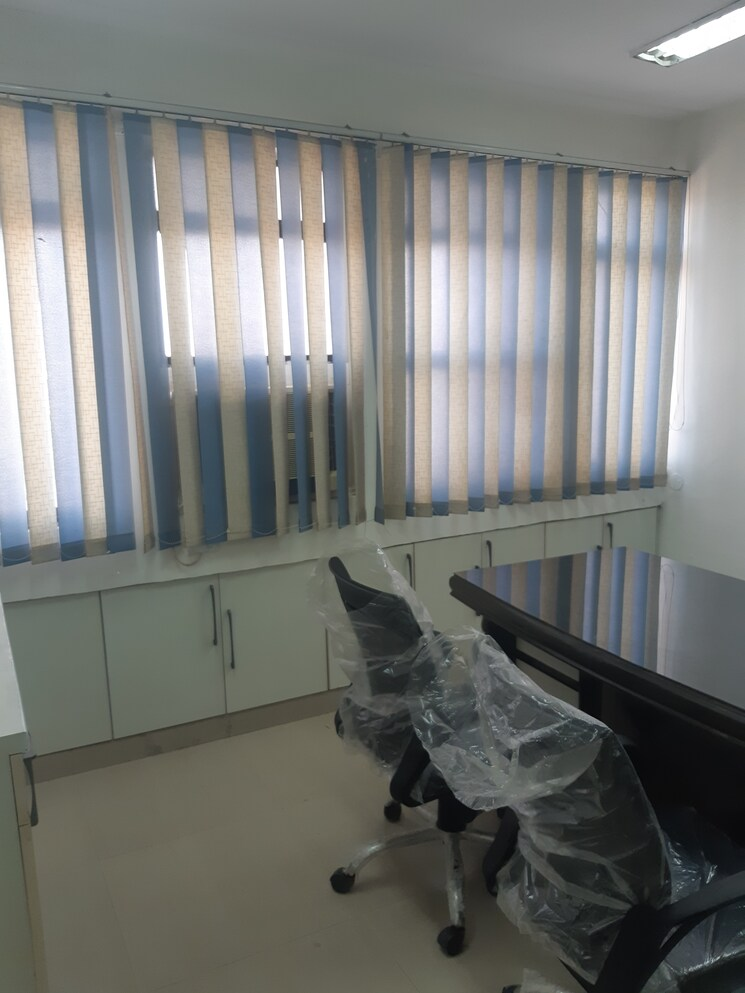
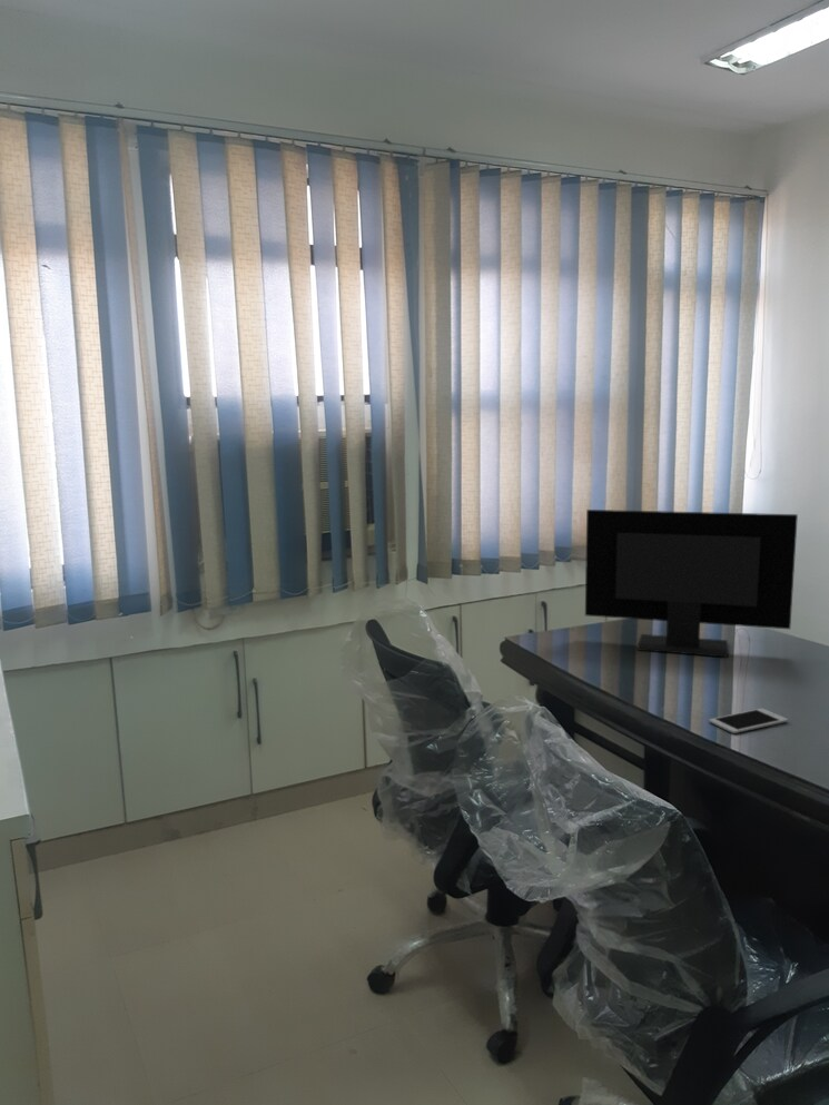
+ cell phone [709,708,789,734]
+ computer monitor [584,509,799,659]
